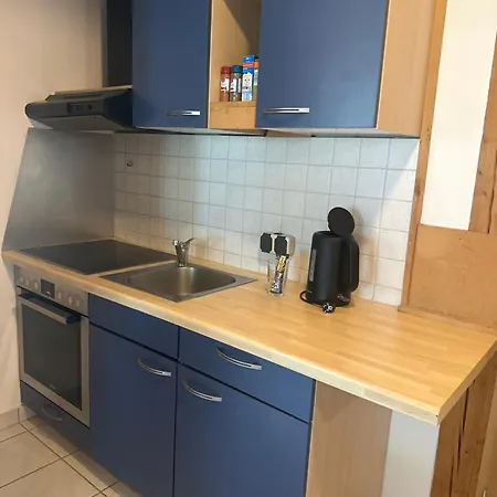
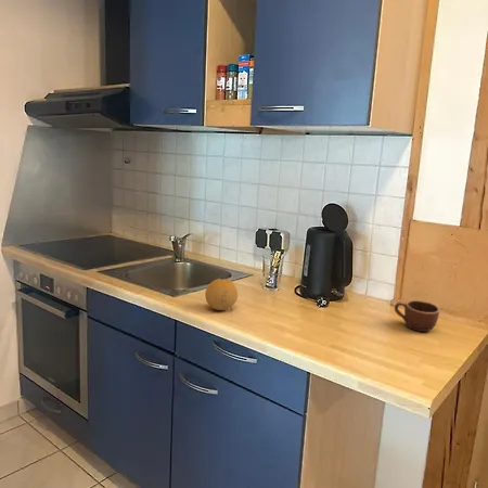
+ fruit [204,278,239,311]
+ mug [394,299,440,333]
